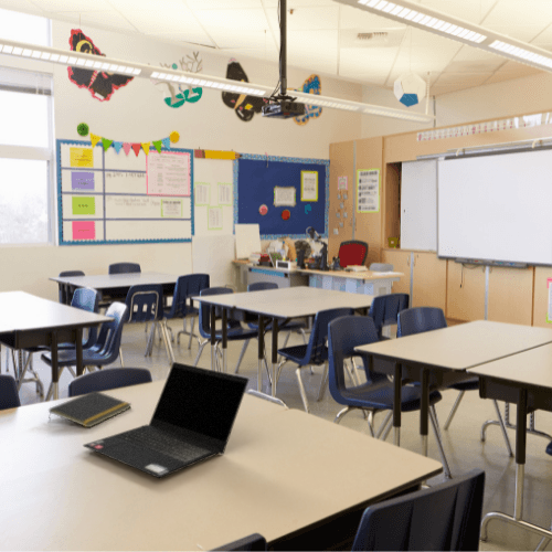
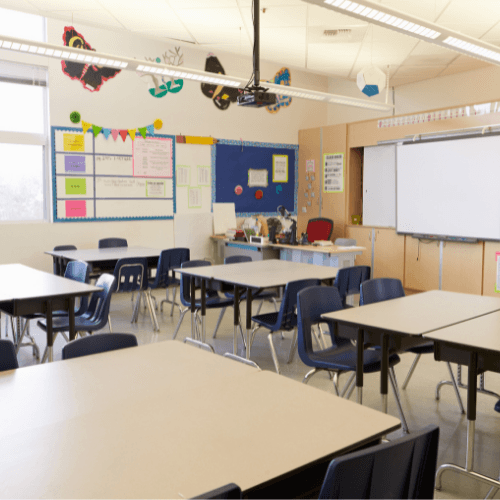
- notepad [47,390,132,429]
- laptop computer [82,361,251,479]
